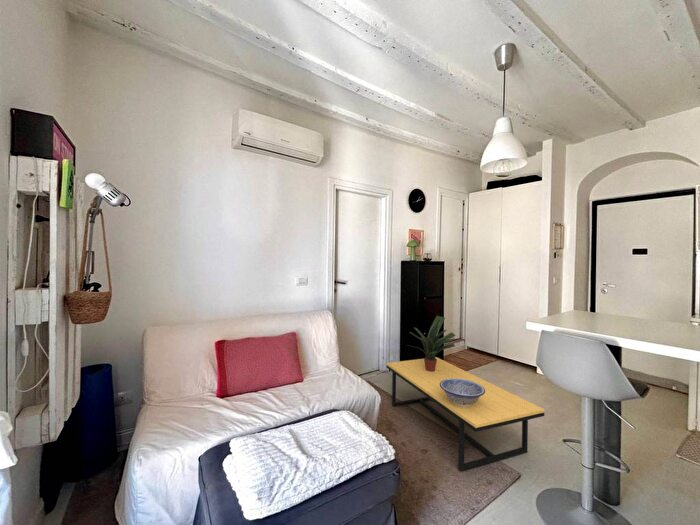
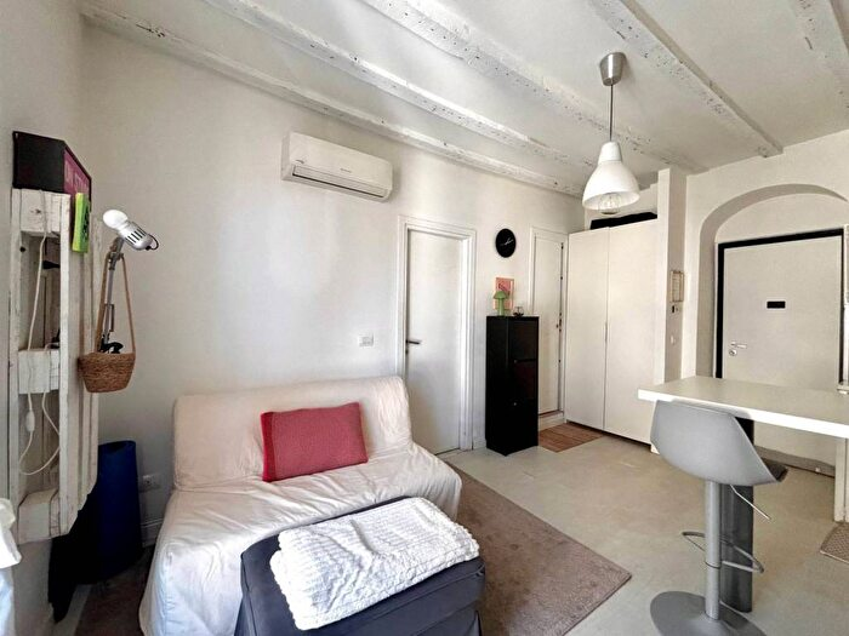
- coffee table [385,356,545,472]
- potted plant [406,315,457,372]
- decorative bowl [440,379,485,407]
